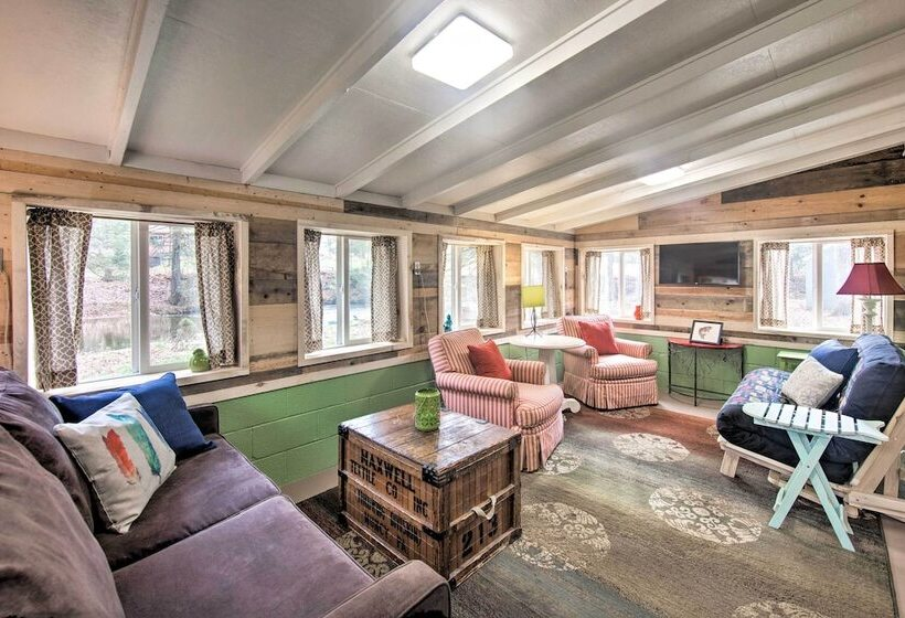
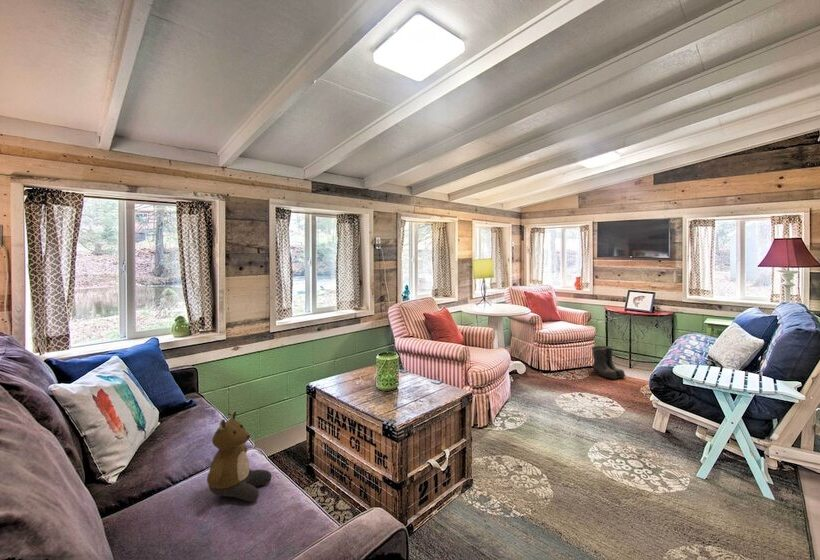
+ boots [591,345,628,380]
+ bear [206,410,273,503]
